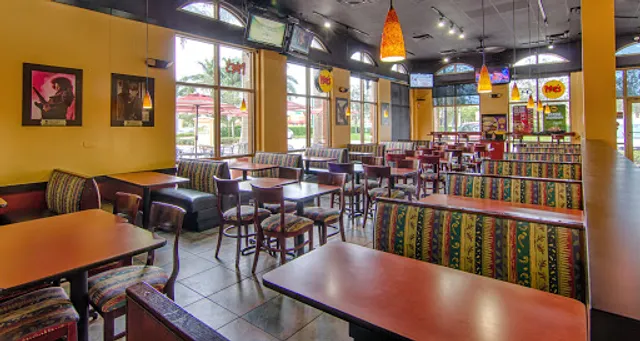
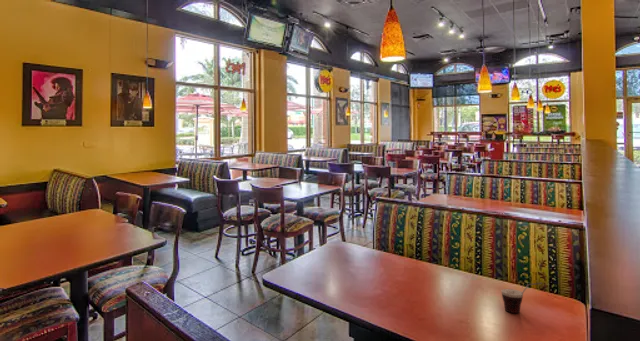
+ cup [500,282,543,314]
